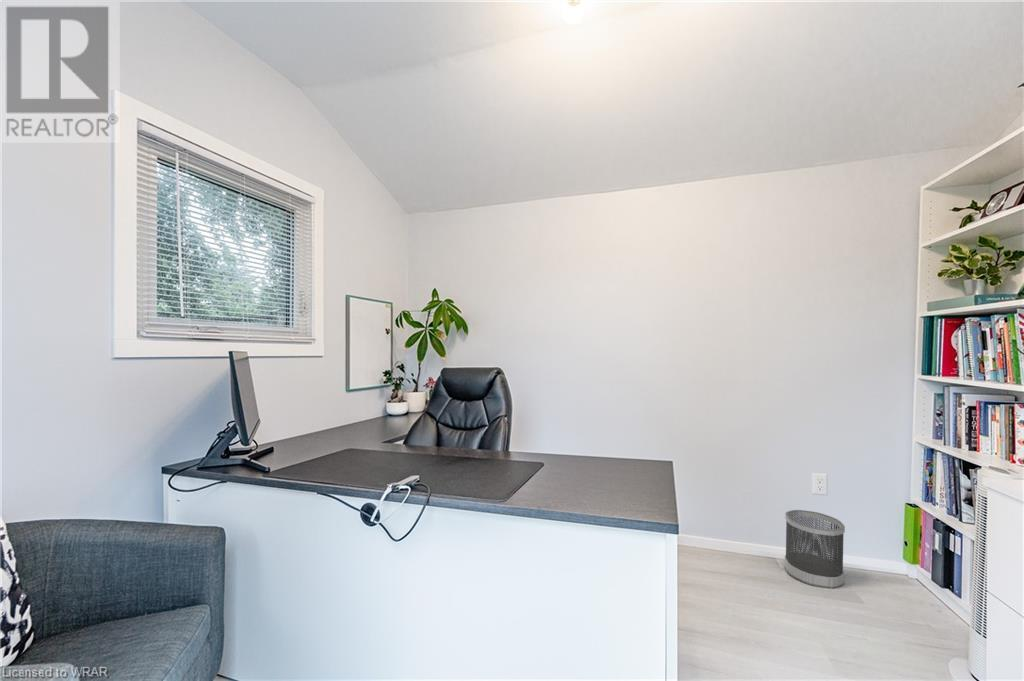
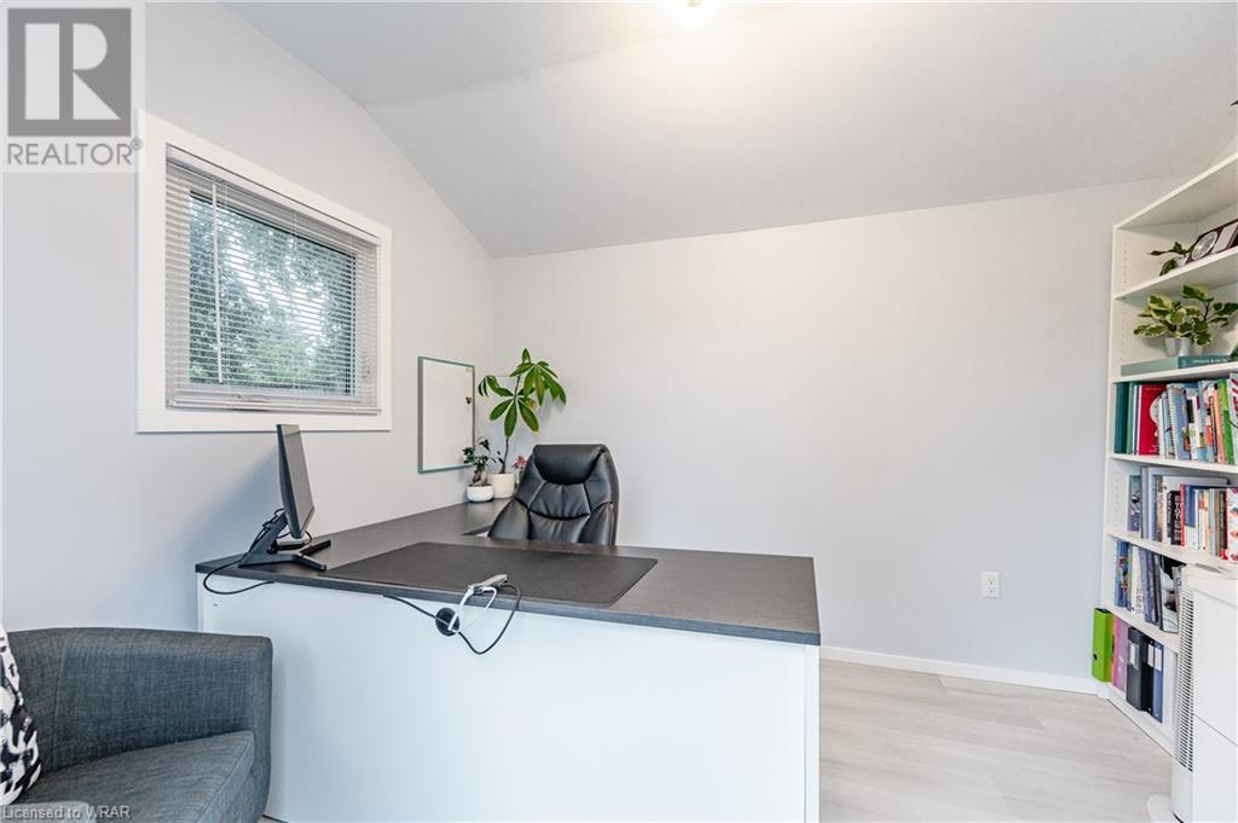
- wastebasket [784,509,846,590]
